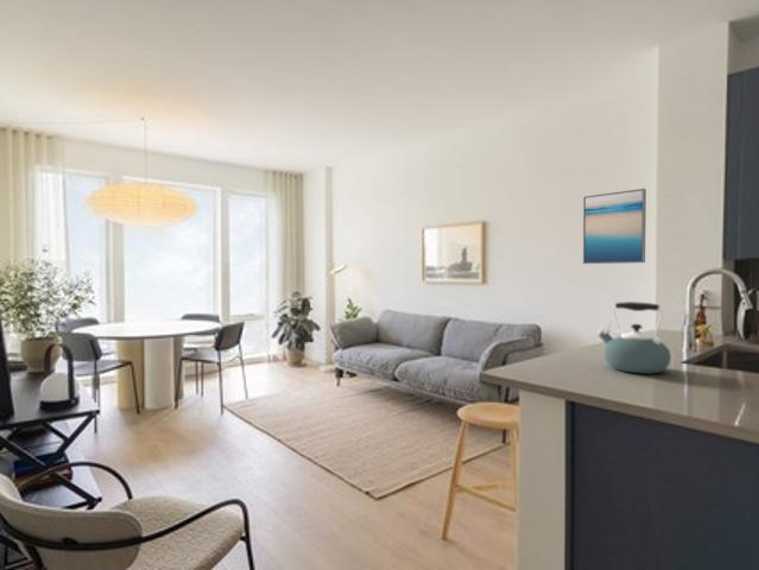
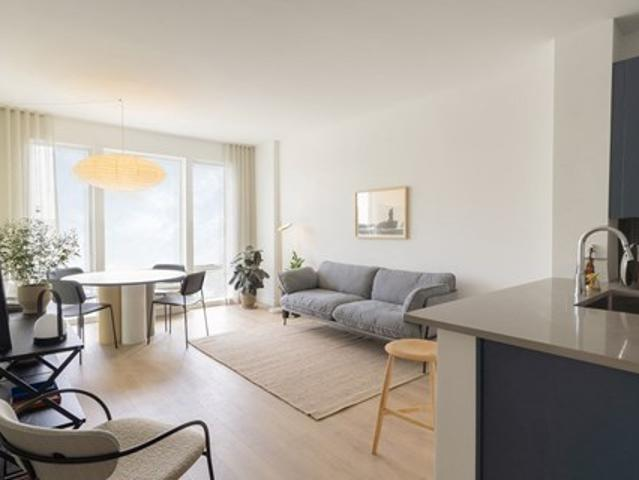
- wall art [582,188,647,265]
- kettle [595,300,672,375]
